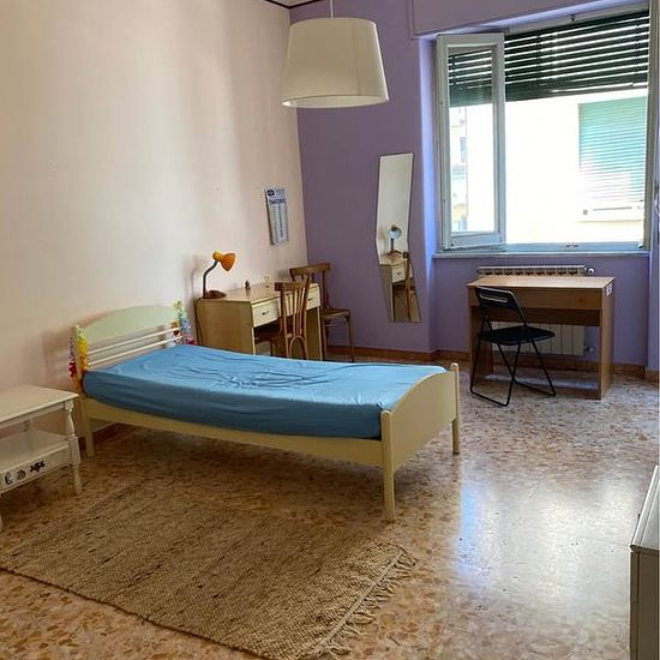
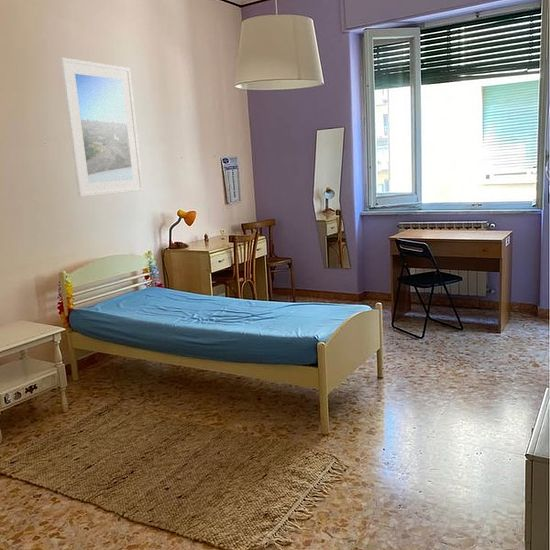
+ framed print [59,57,144,198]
